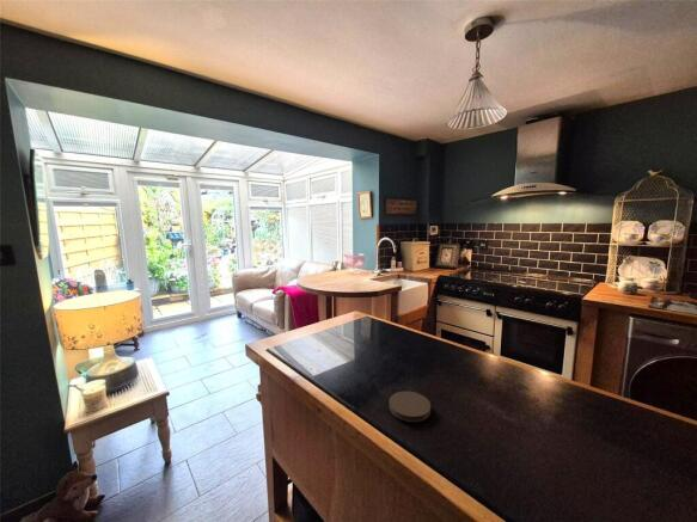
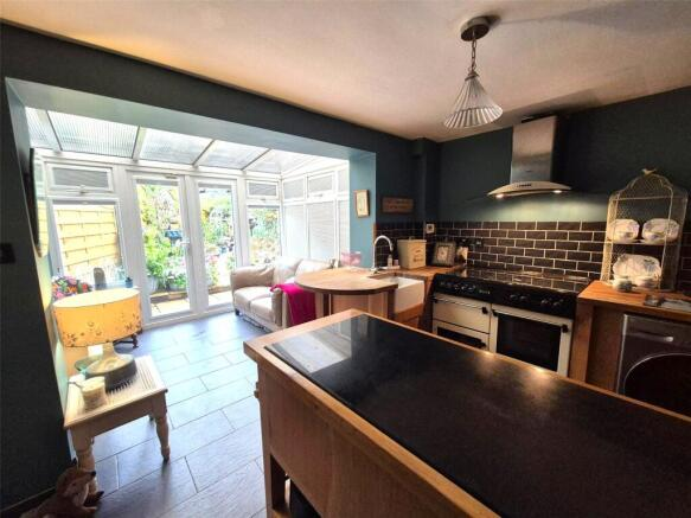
- coaster [387,391,432,423]
